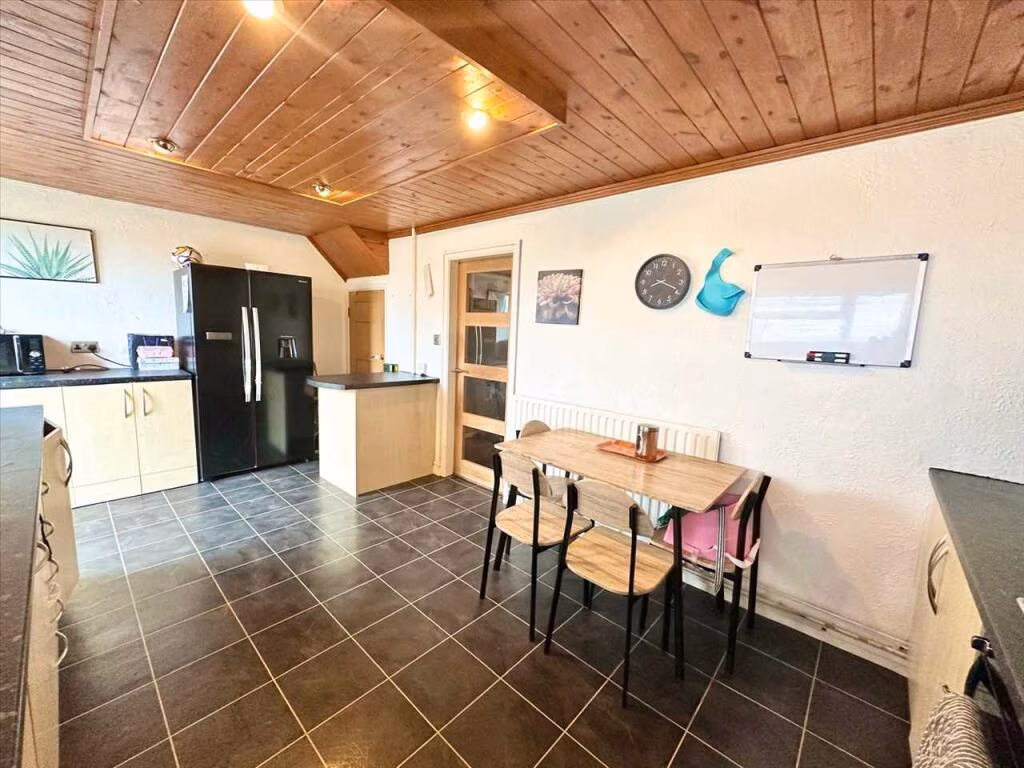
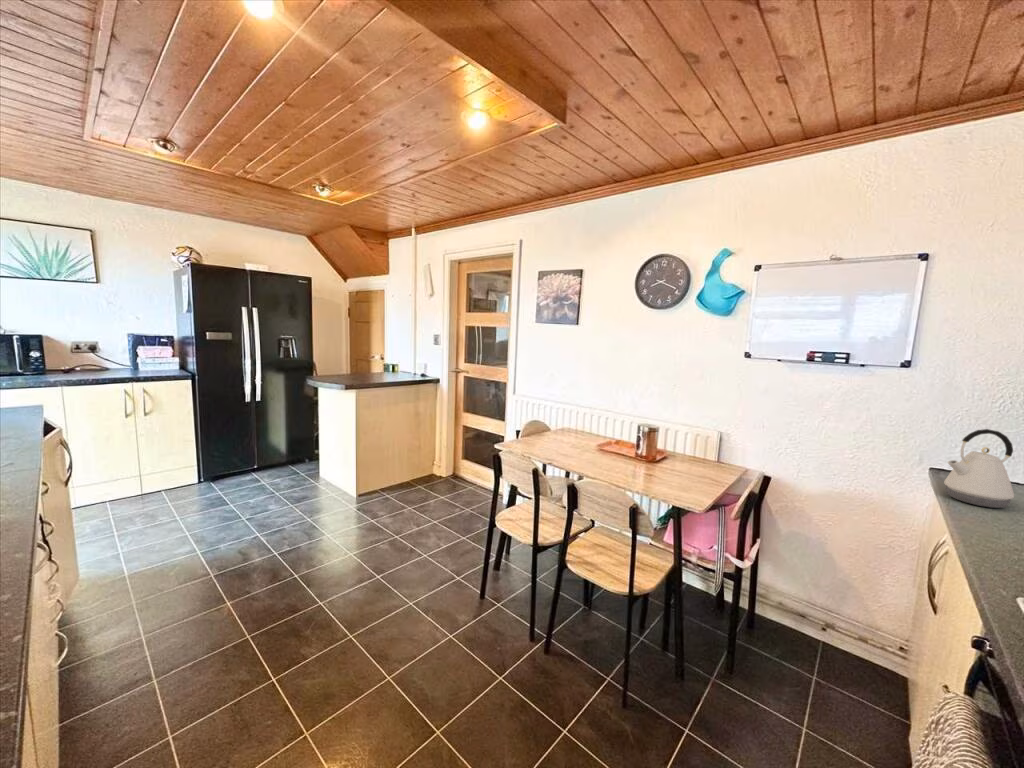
+ kettle [943,428,1015,509]
